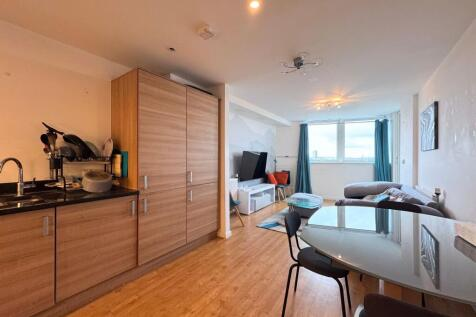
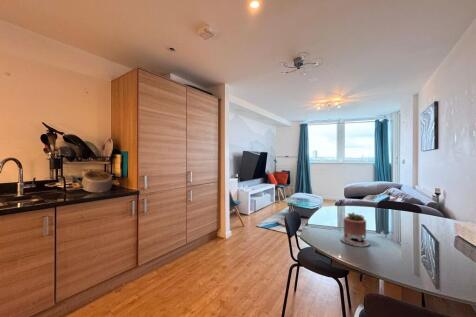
+ succulent planter [339,211,371,247]
